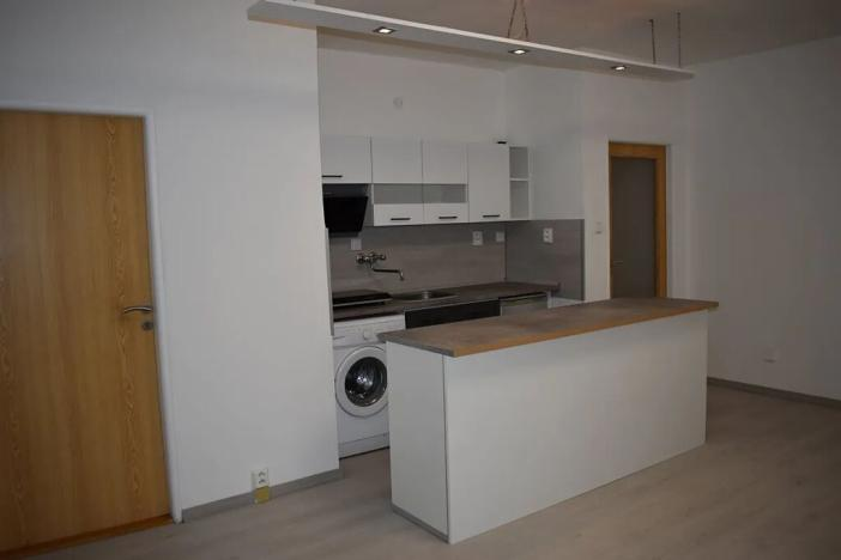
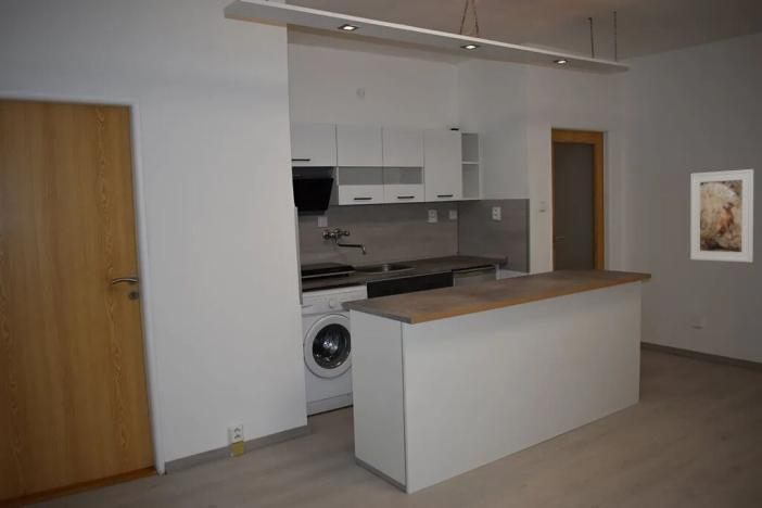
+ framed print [689,168,754,264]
